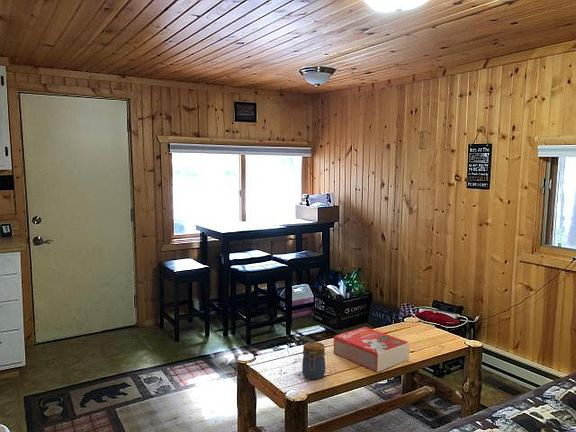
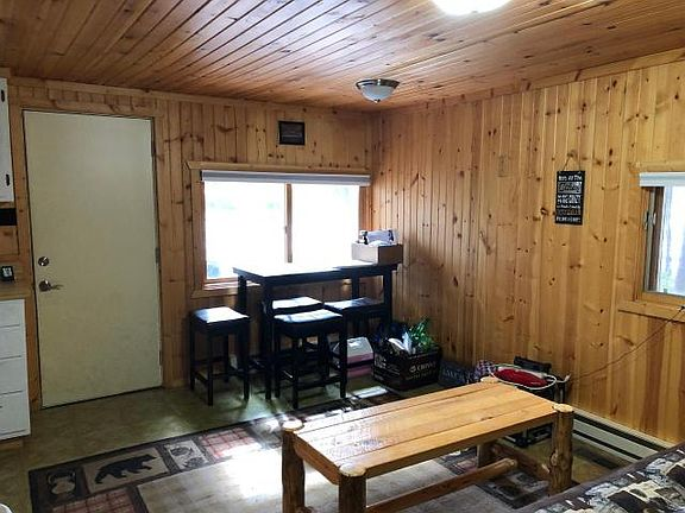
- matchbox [333,326,410,373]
- jar [301,341,326,380]
